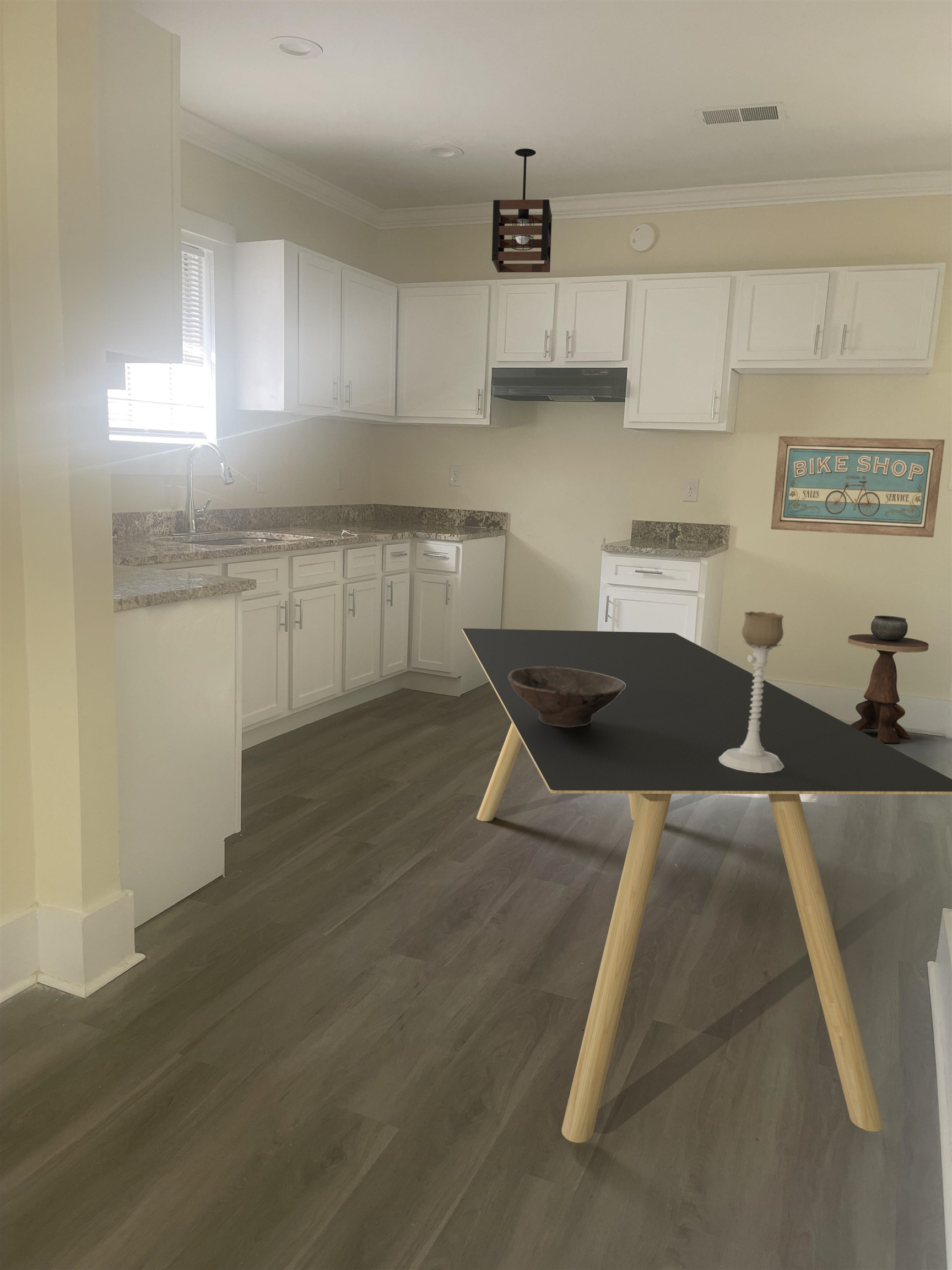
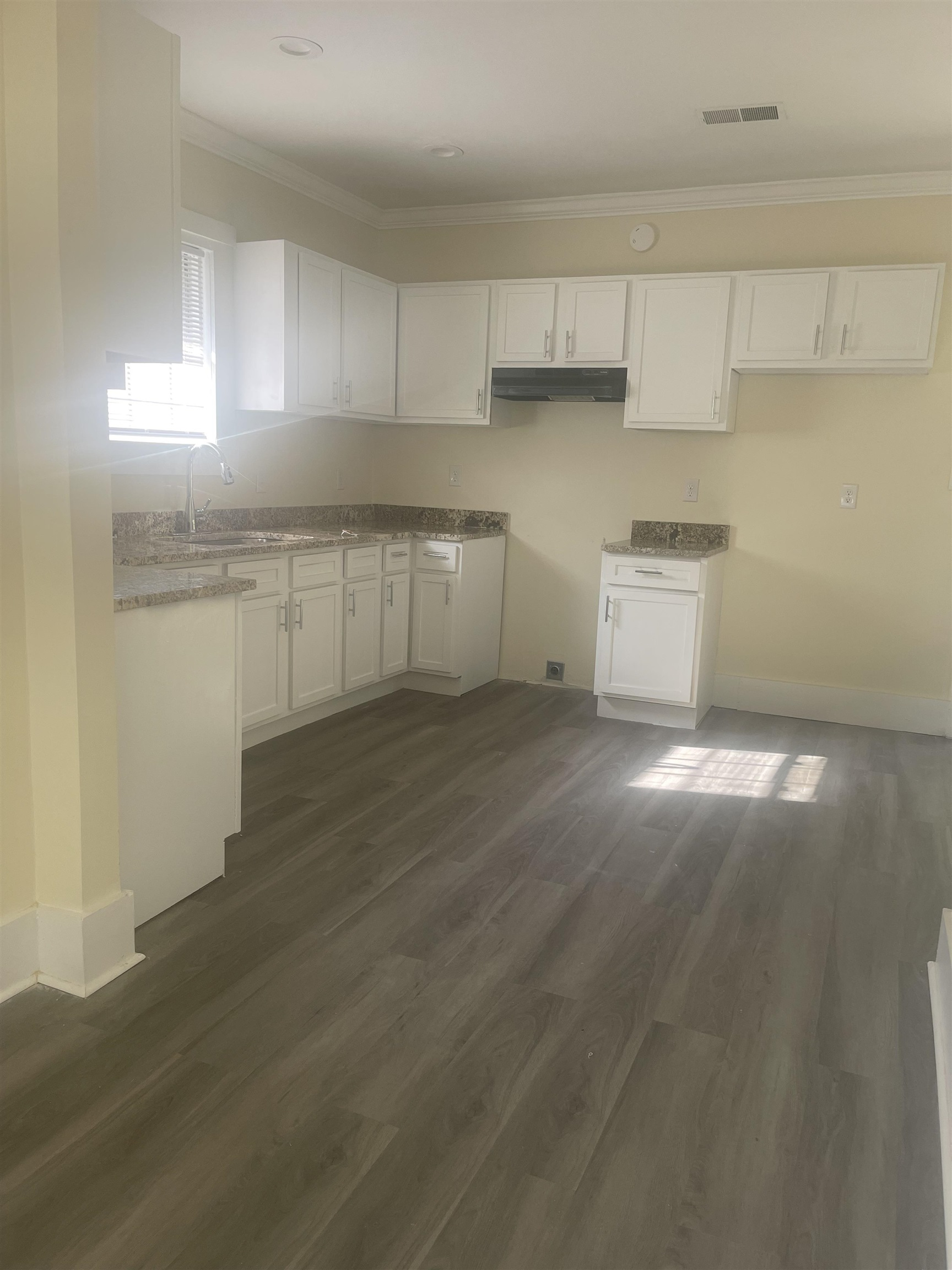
- pendant light [491,148,553,273]
- dining table [462,628,952,1143]
- bowl [508,667,626,727]
- wall art [770,435,945,538]
- side table [847,615,929,744]
- candle holder [719,611,784,773]
